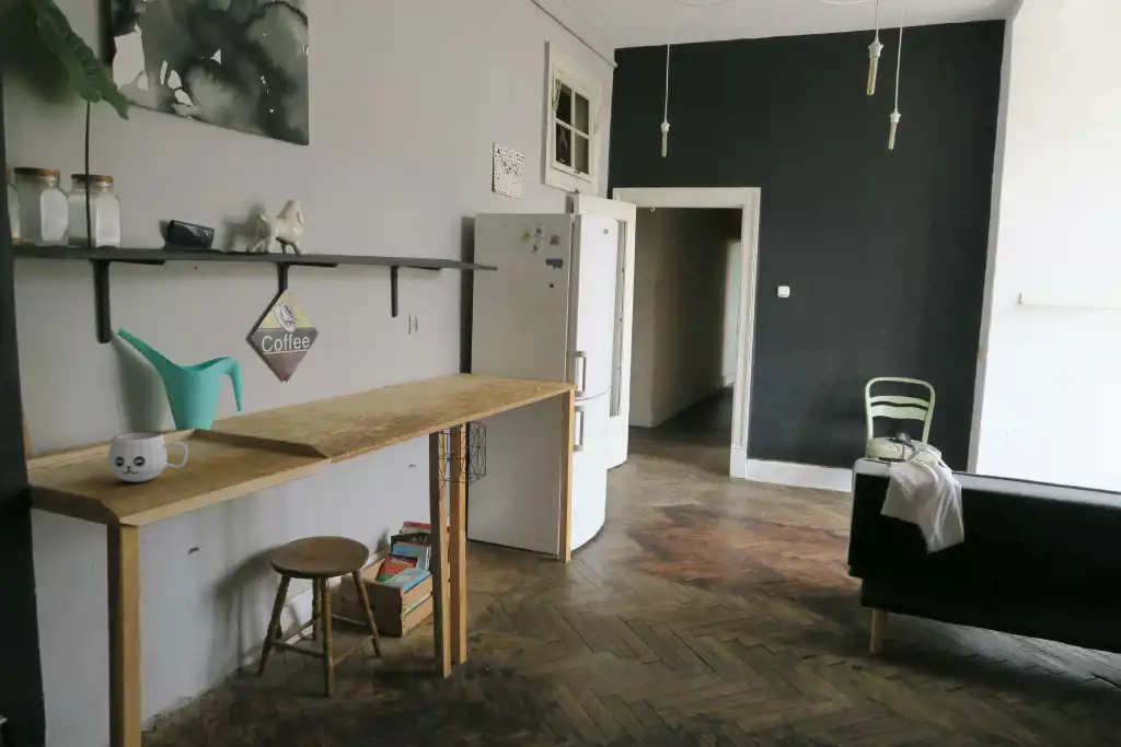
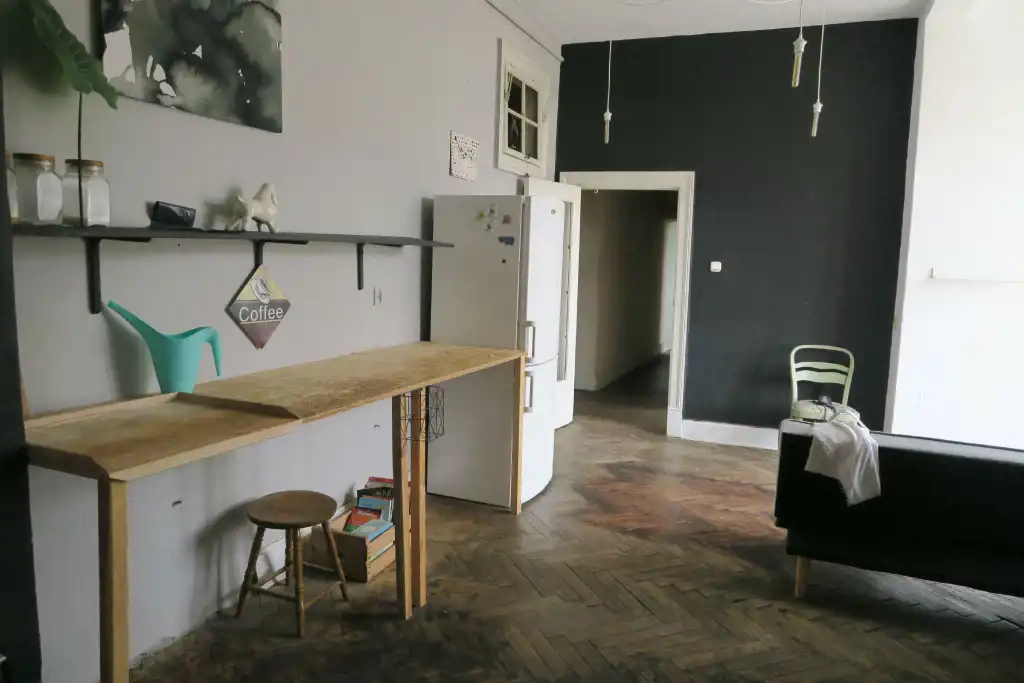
- mug [106,431,189,483]
